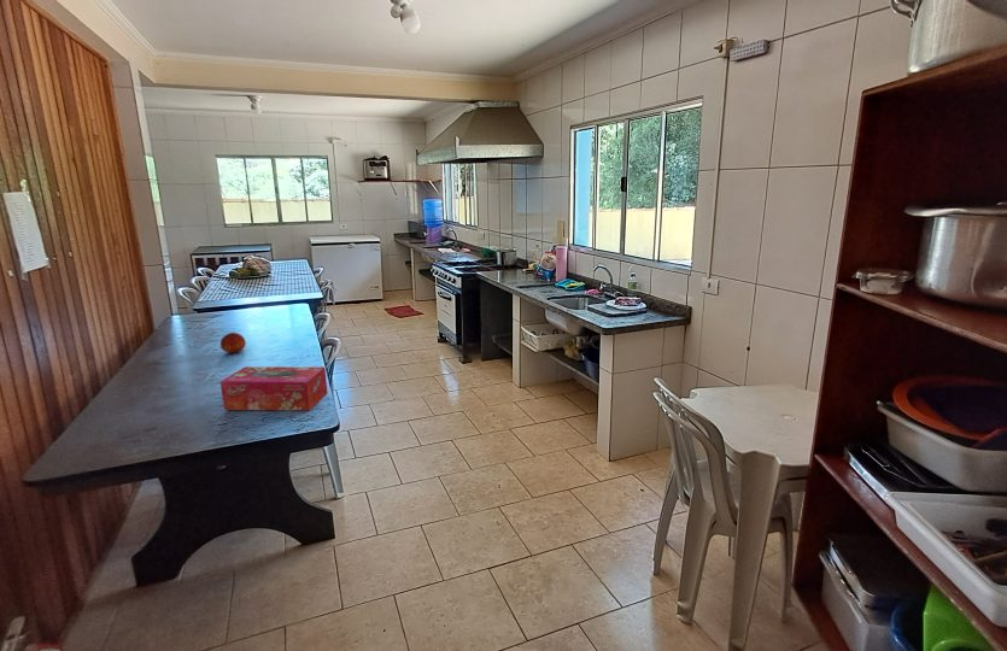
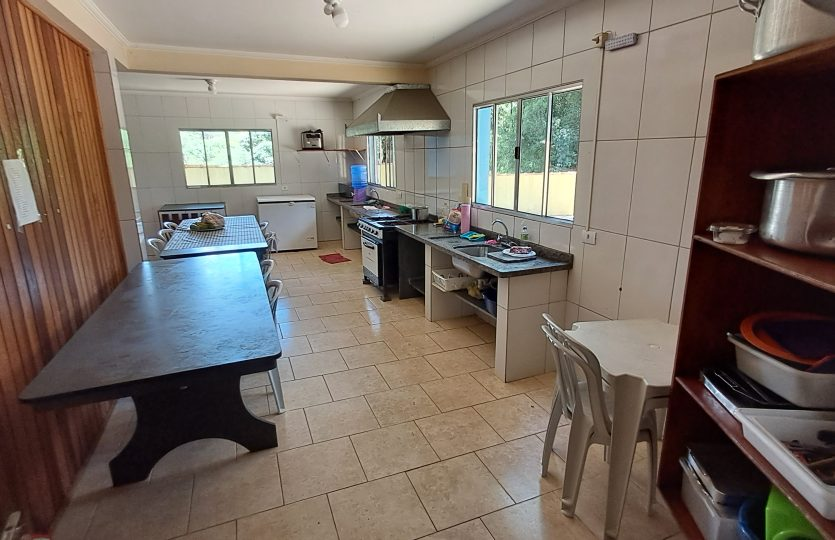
- tissue box [219,365,329,412]
- fruit [219,332,247,356]
